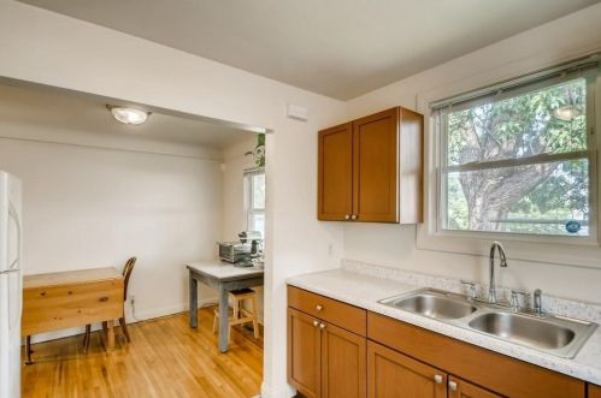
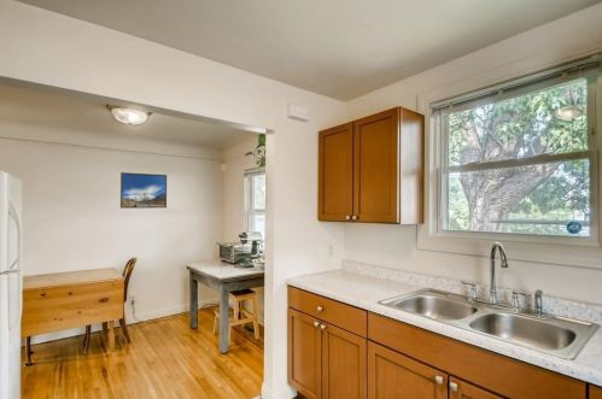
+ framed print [119,171,168,210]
